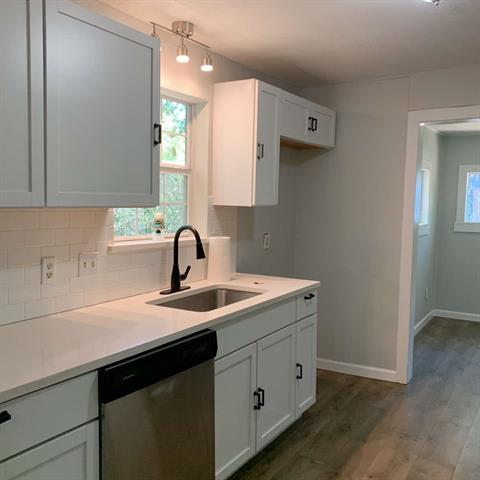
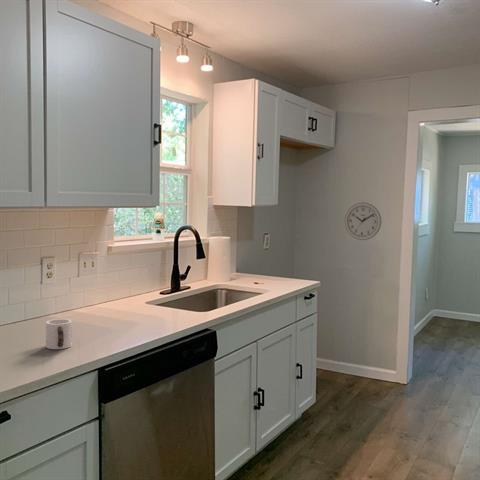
+ mug [45,318,73,350]
+ wall clock [344,201,383,241]
